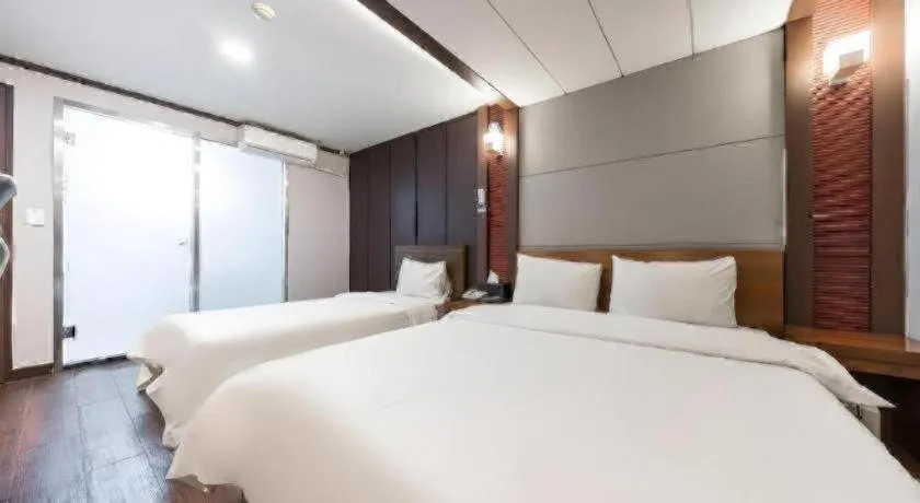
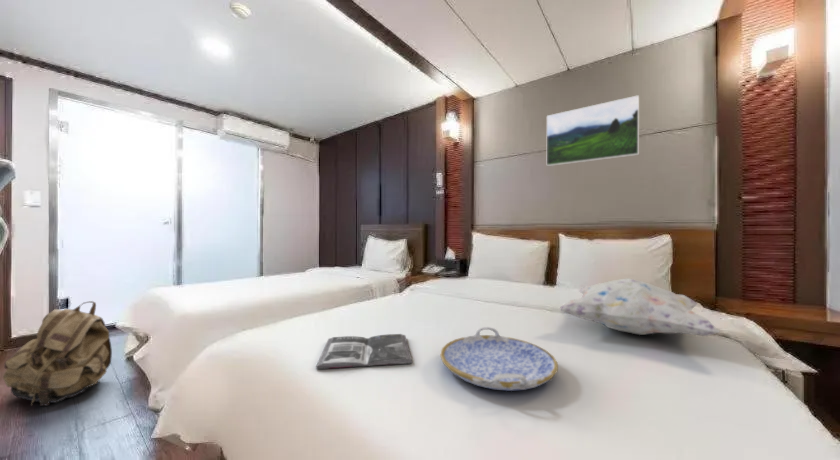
+ serving tray [439,326,559,392]
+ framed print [546,94,640,167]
+ decorative pillow [558,277,722,337]
+ backpack [2,300,113,407]
+ magazine [315,333,413,370]
